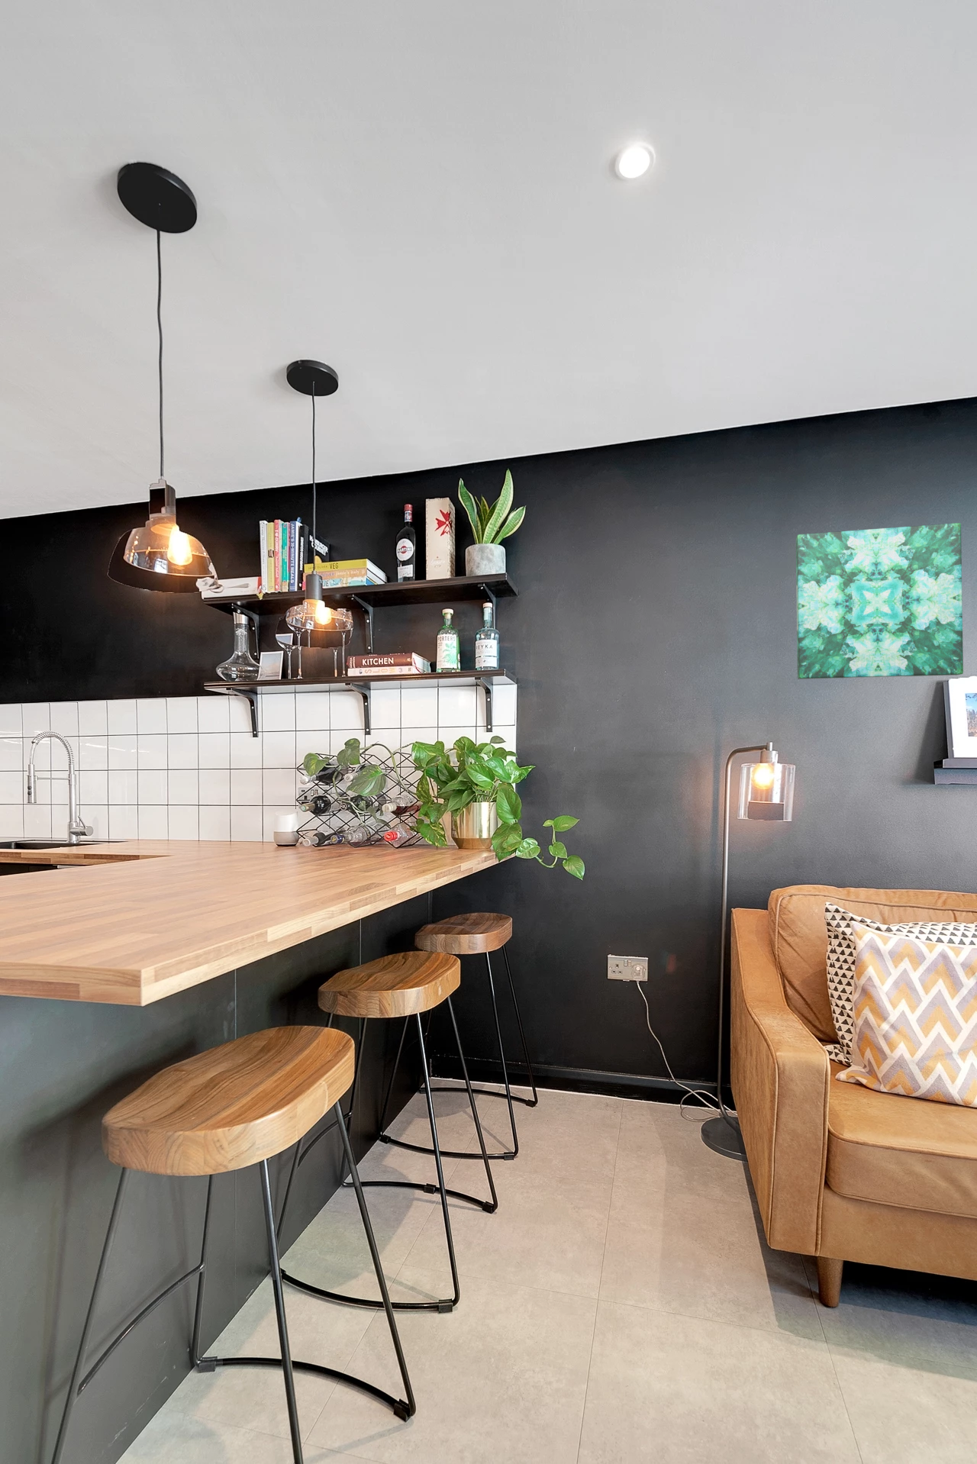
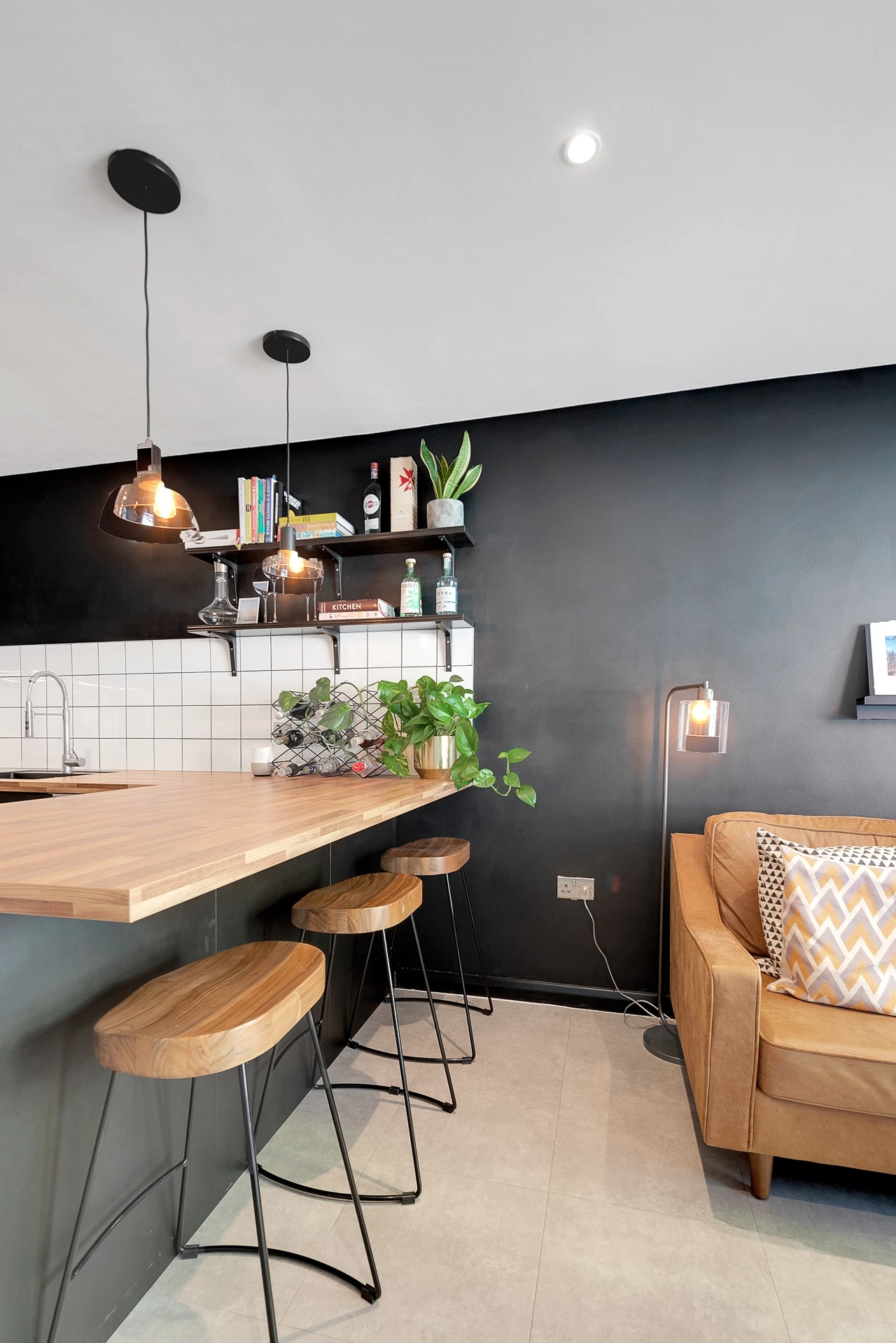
- wall art [795,522,964,680]
